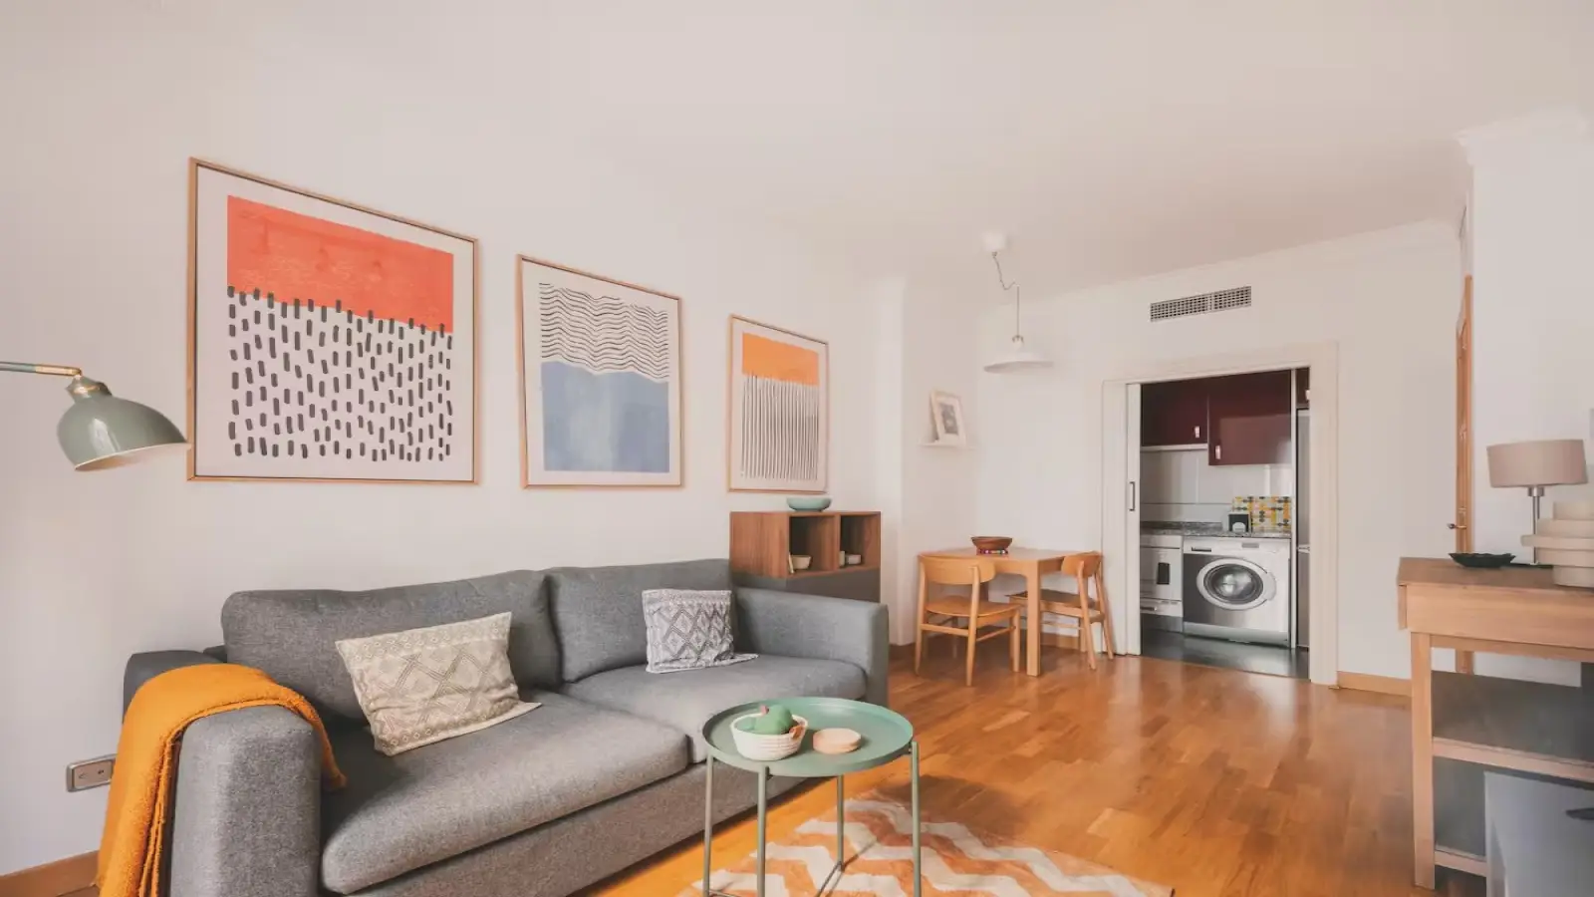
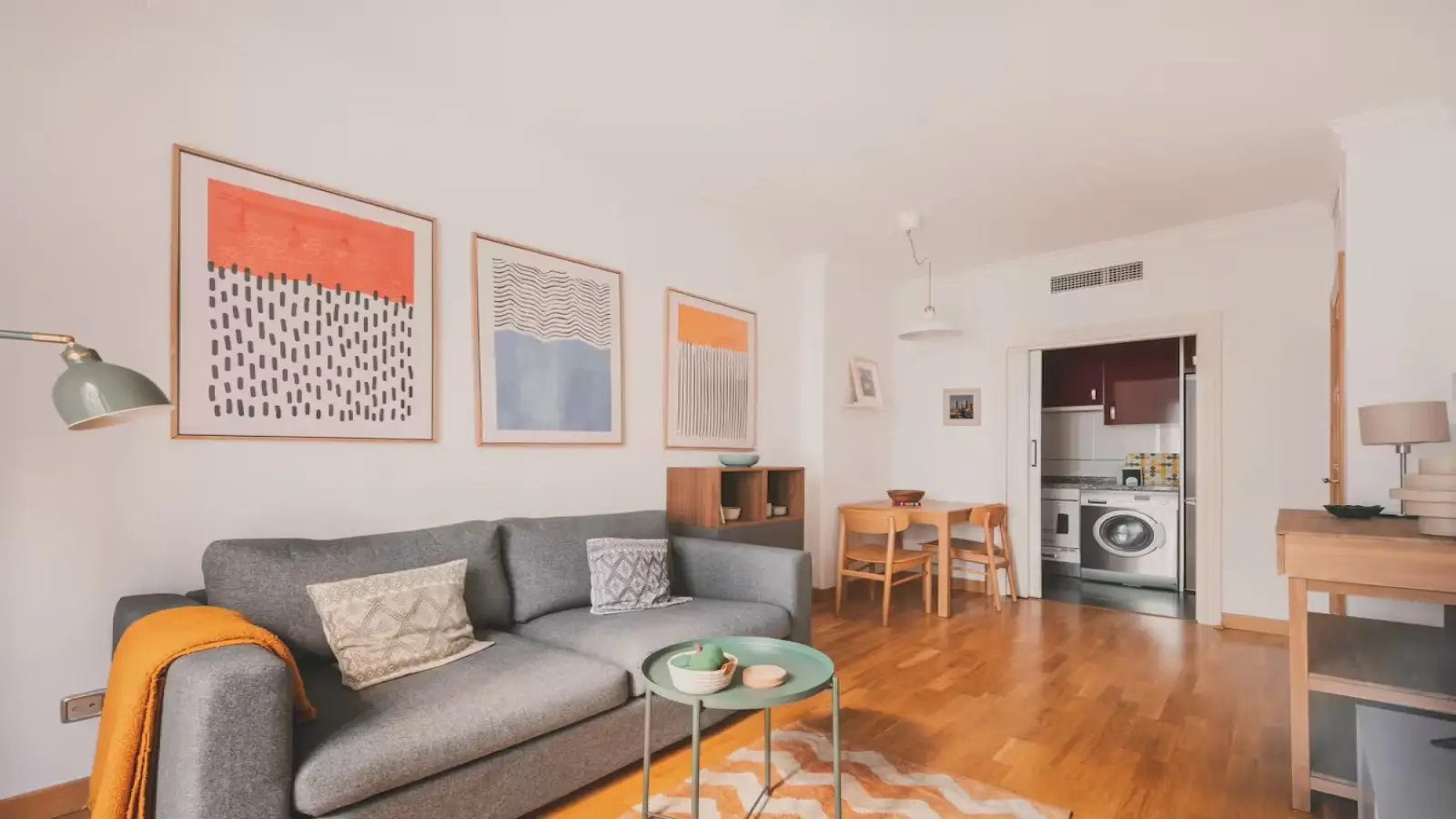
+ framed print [942,387,982,427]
